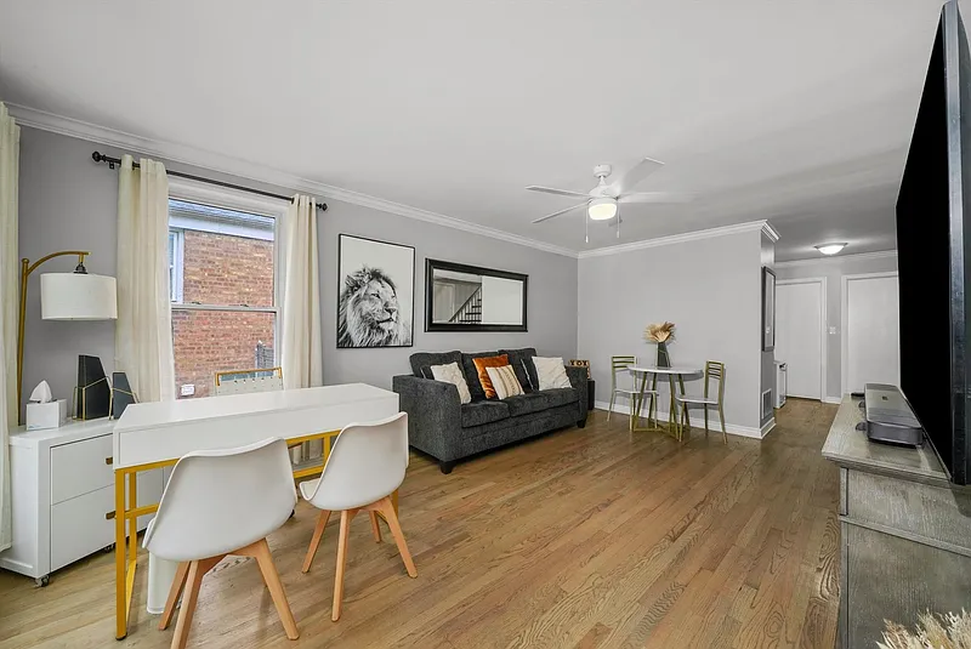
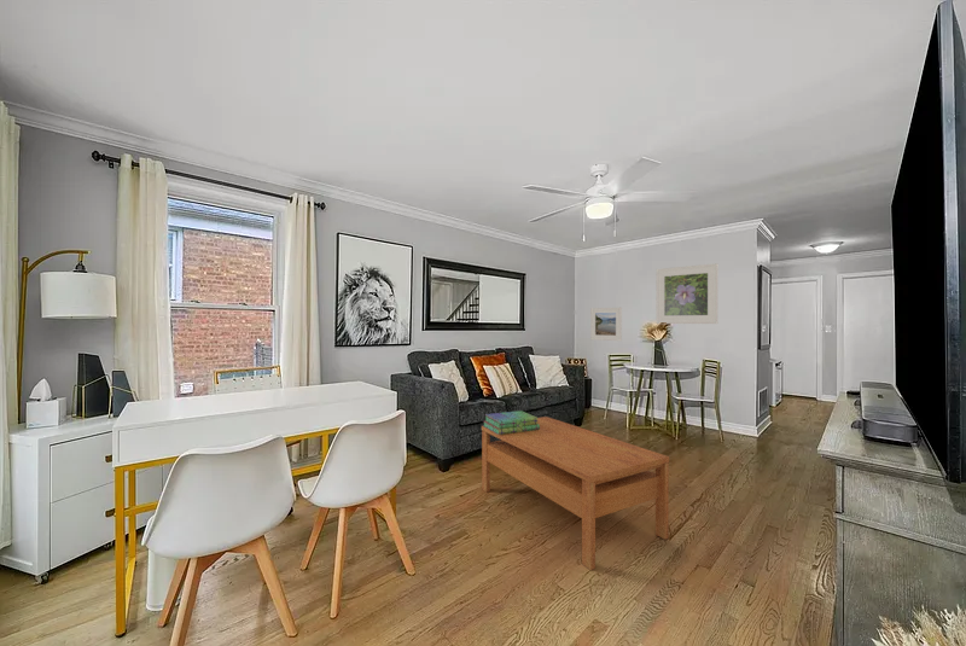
+ coffee table [481,415,670,571]
+ stack of books [483,409,540,435]
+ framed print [589,307,623,342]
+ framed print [656,262,718,325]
